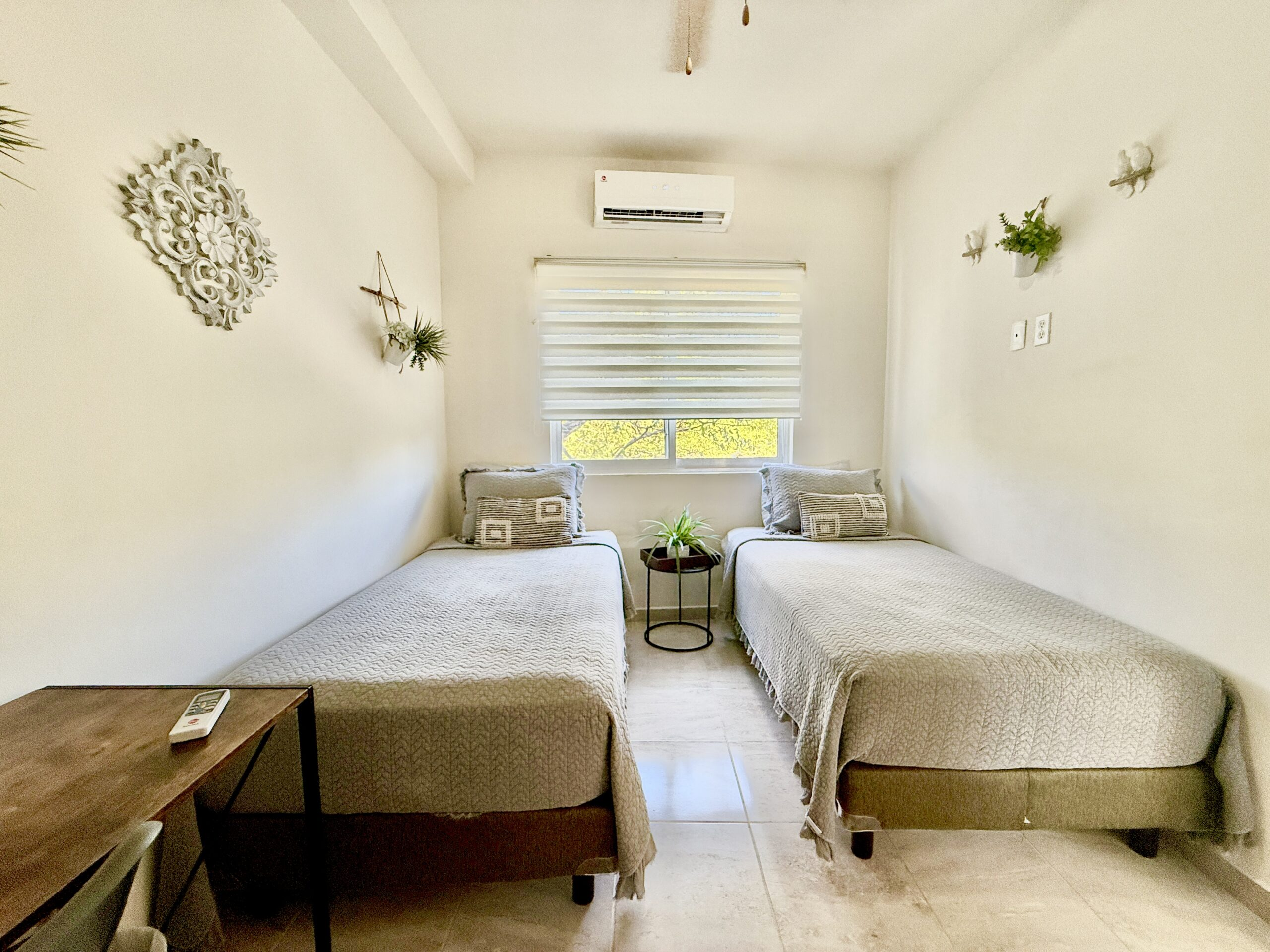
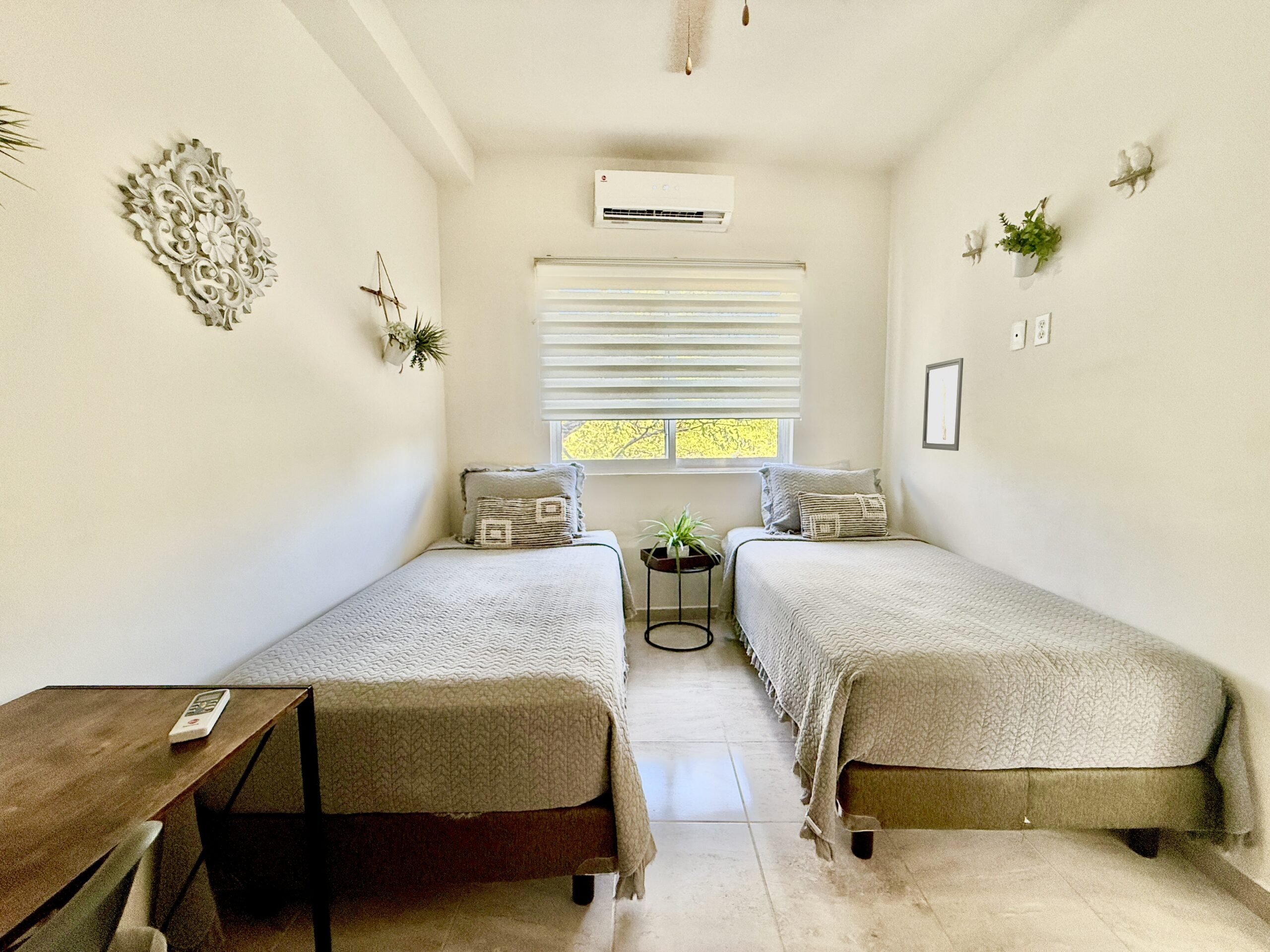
+ wall art [922,357,964,451]
